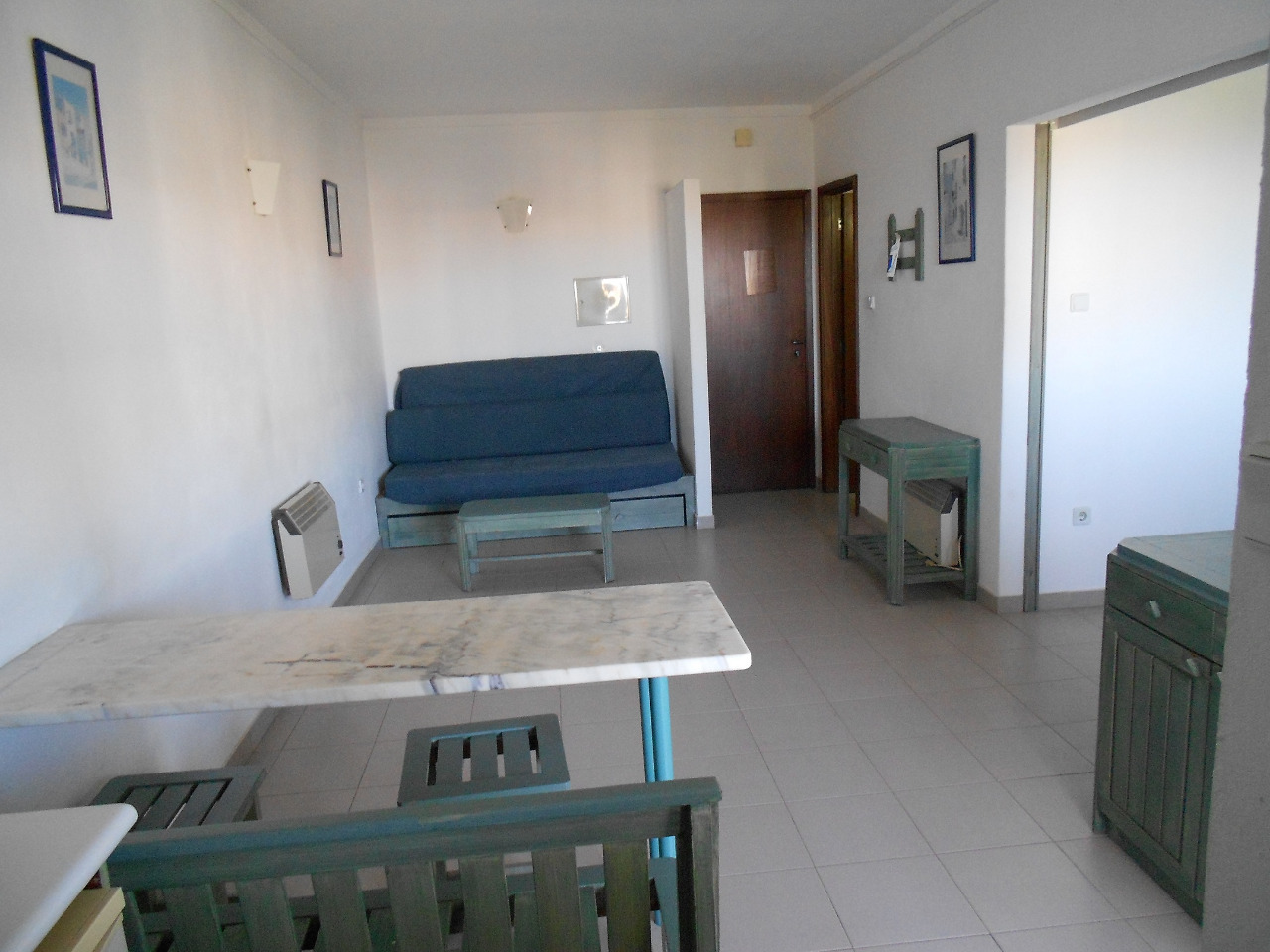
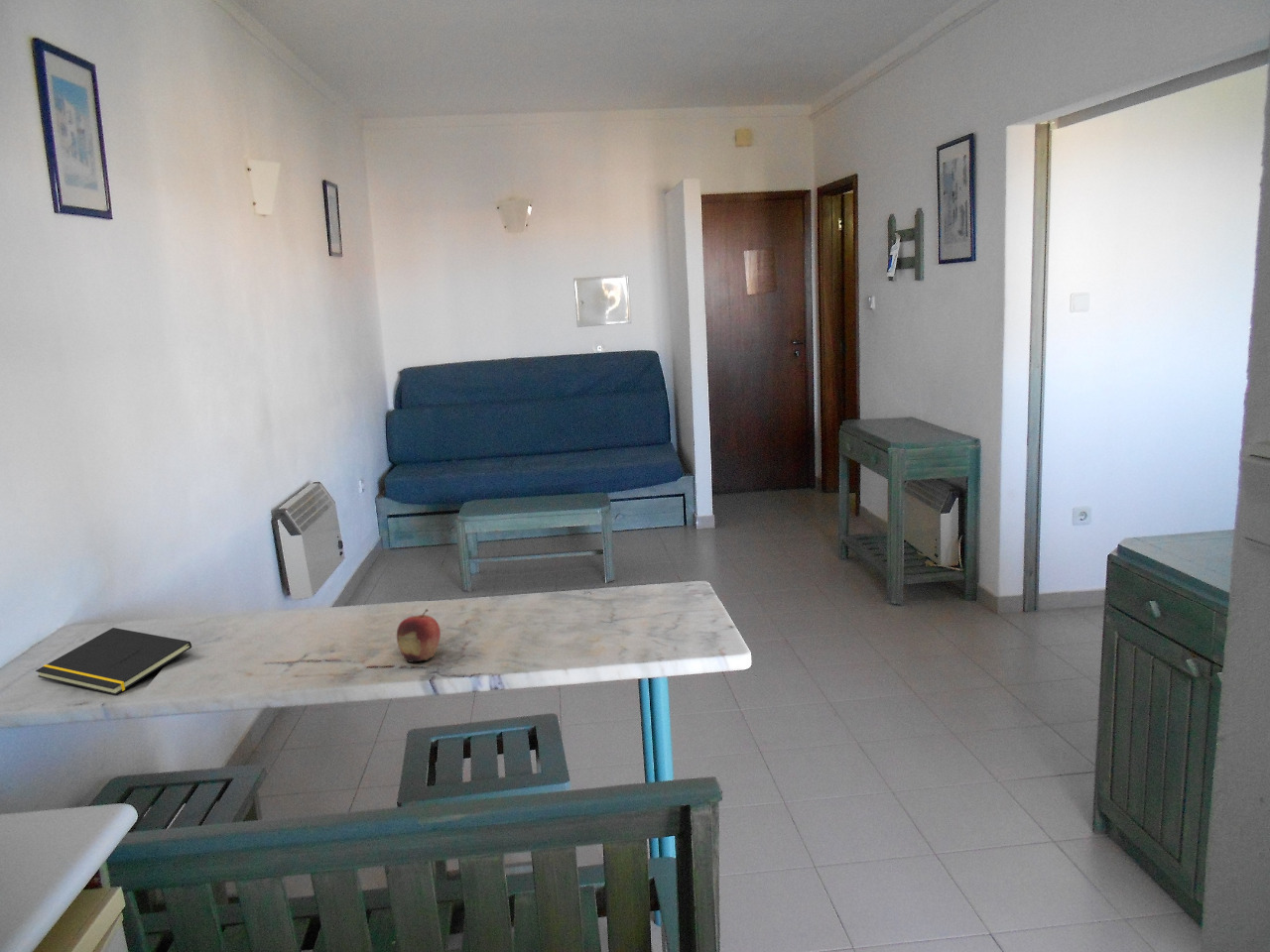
+ notepad [35,627,192,696]
+ fruit [396,608,442,663]
